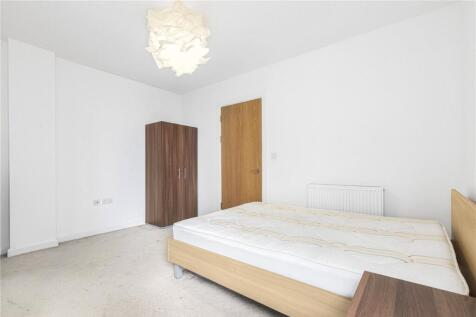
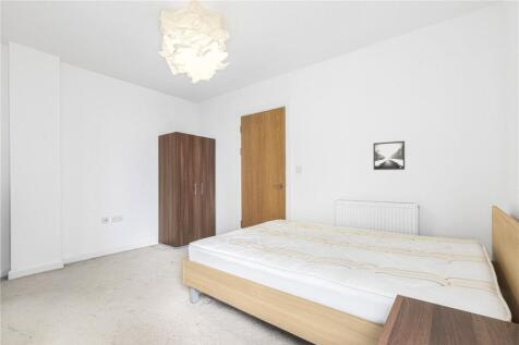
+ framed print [372,140,406,171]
